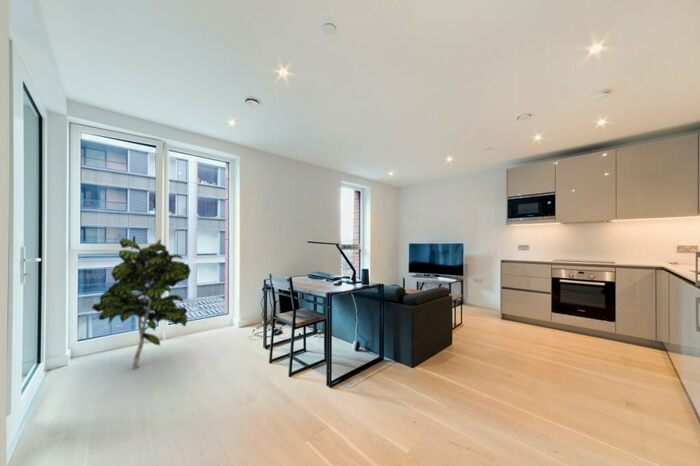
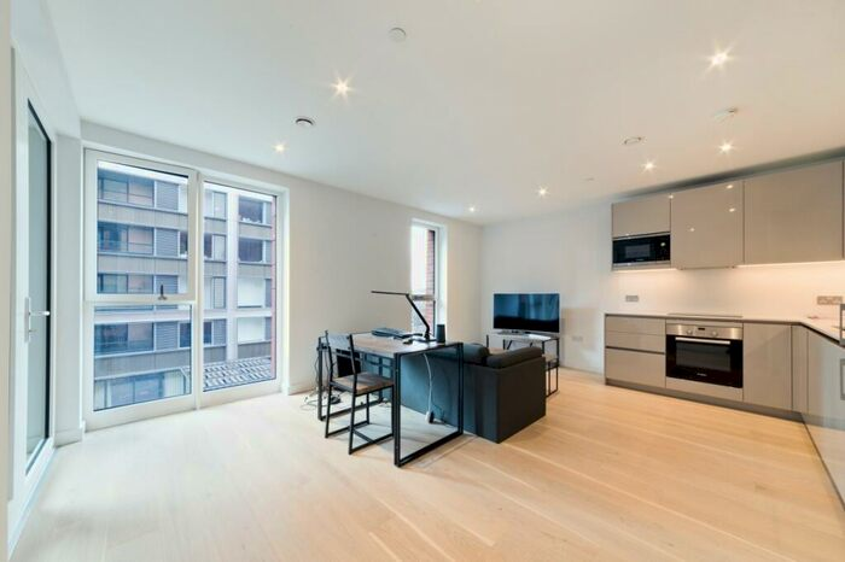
- indoor plant [91,237,192,370]
